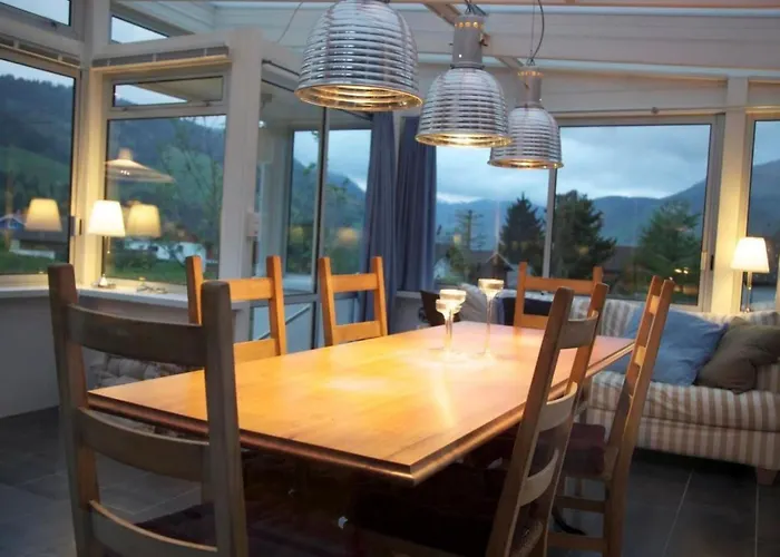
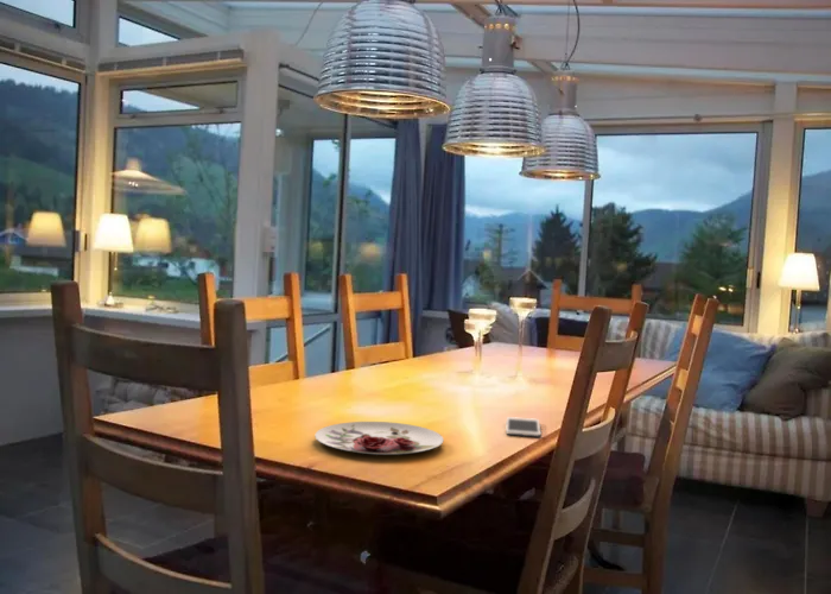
+ plate [313,421,445,456]
+ cell phone [505,416,541,437]
